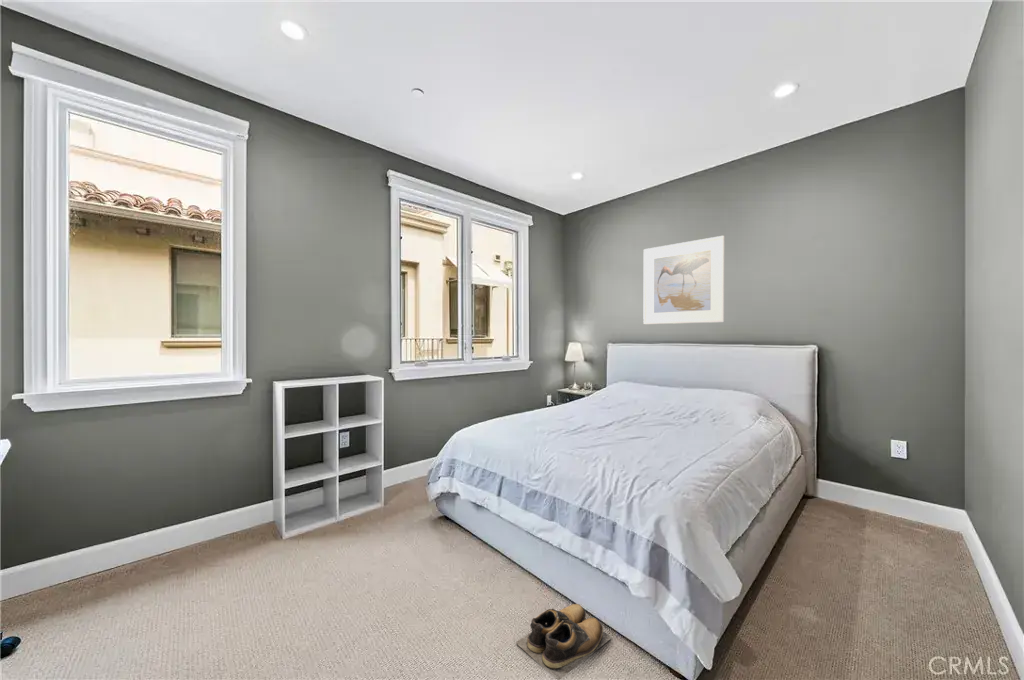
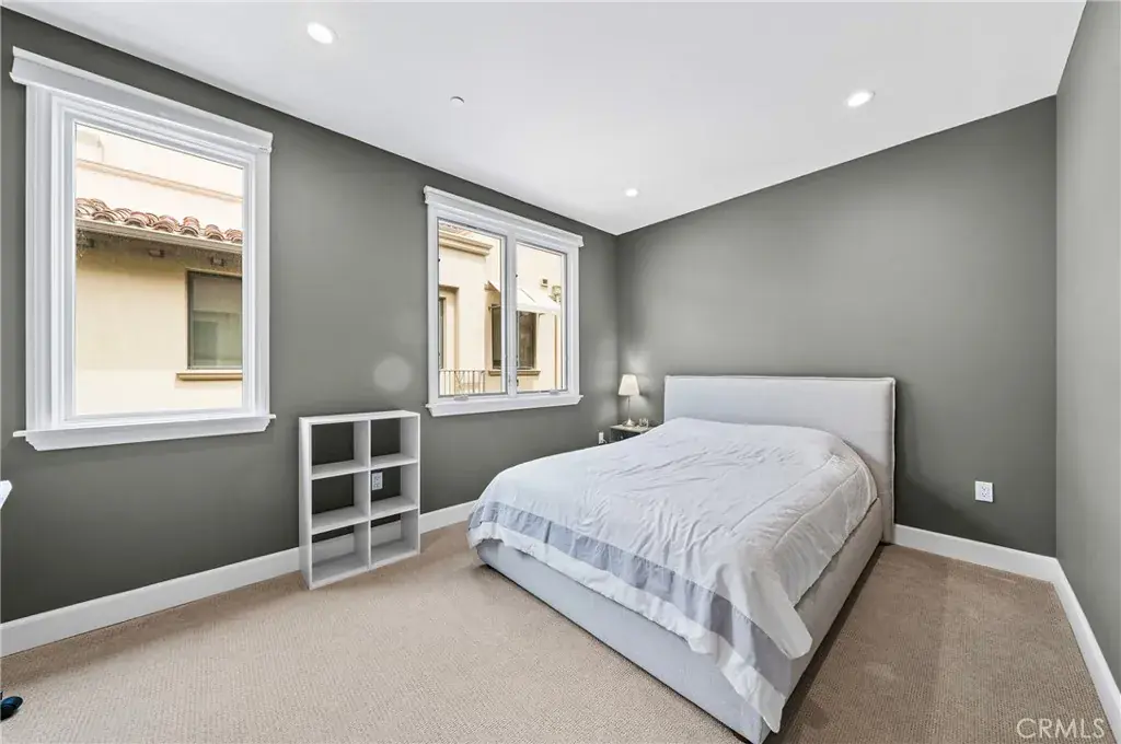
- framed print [642,235,726,325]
- shoes [515,603,612,680]
